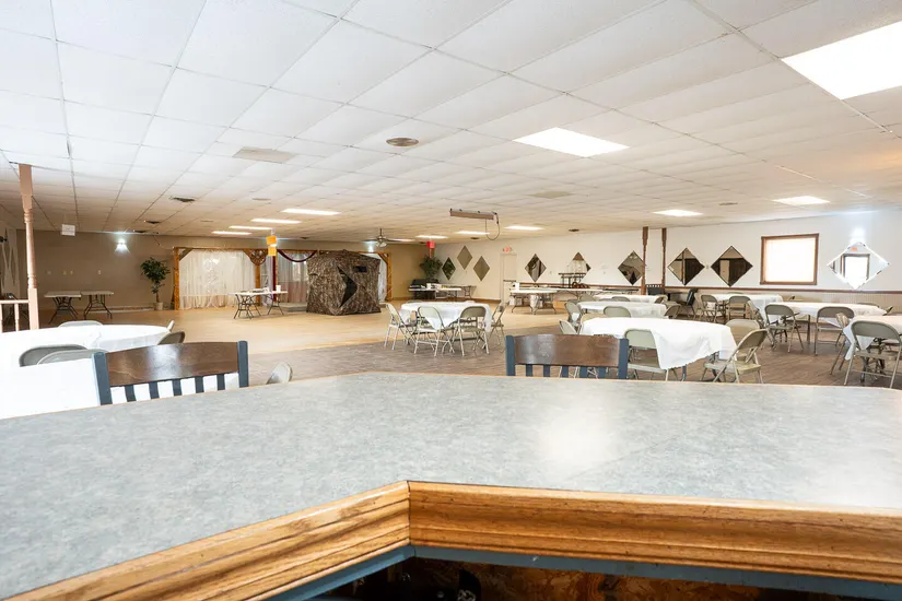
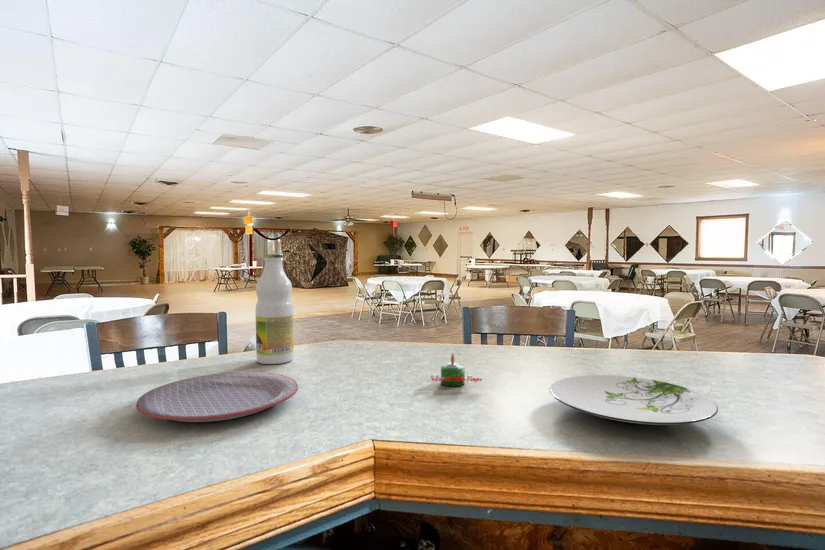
+ plate [549,374,719,426]
+ candle [428,352,483,387]
+ bottle [254,253,295,365]
+ plate [135,371,299,423]
